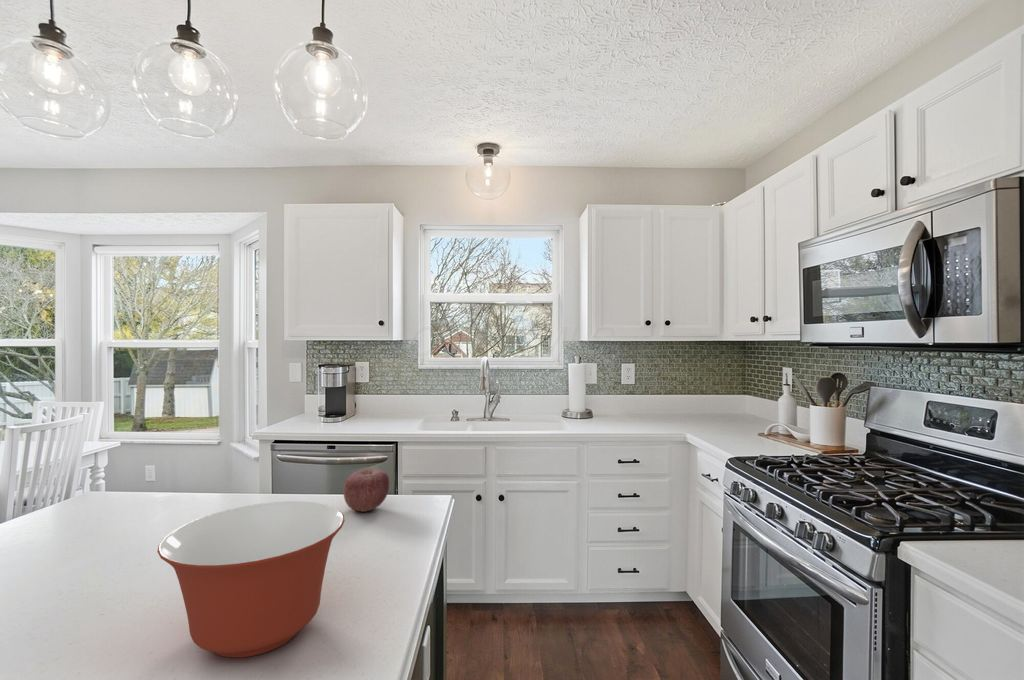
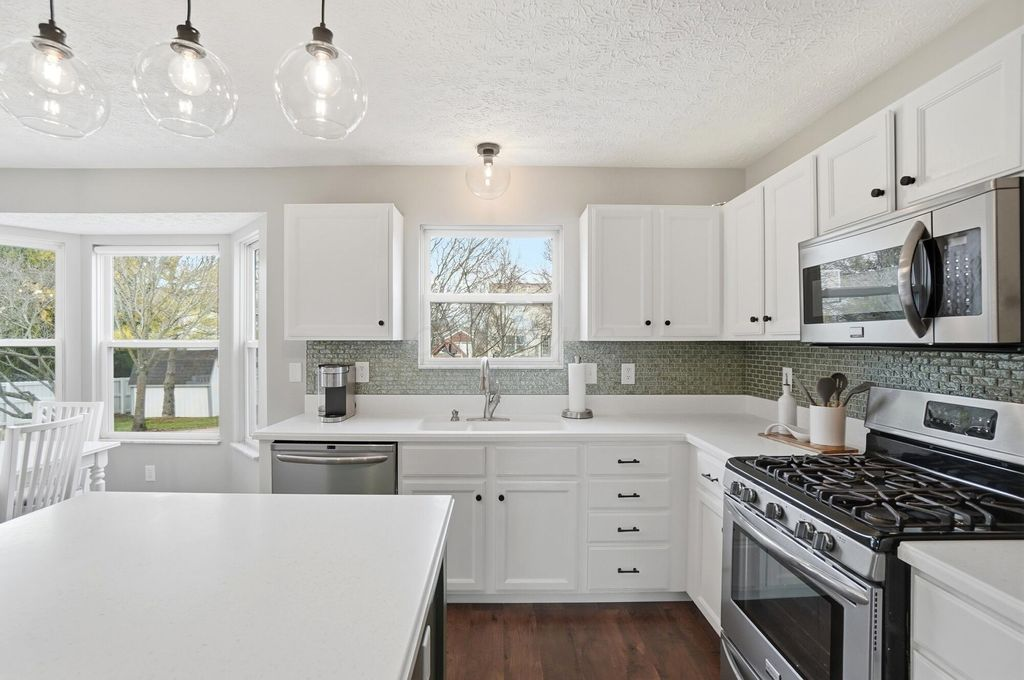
- apple [342,468,390,513]
- mixing bowl [156,500,346,658]
